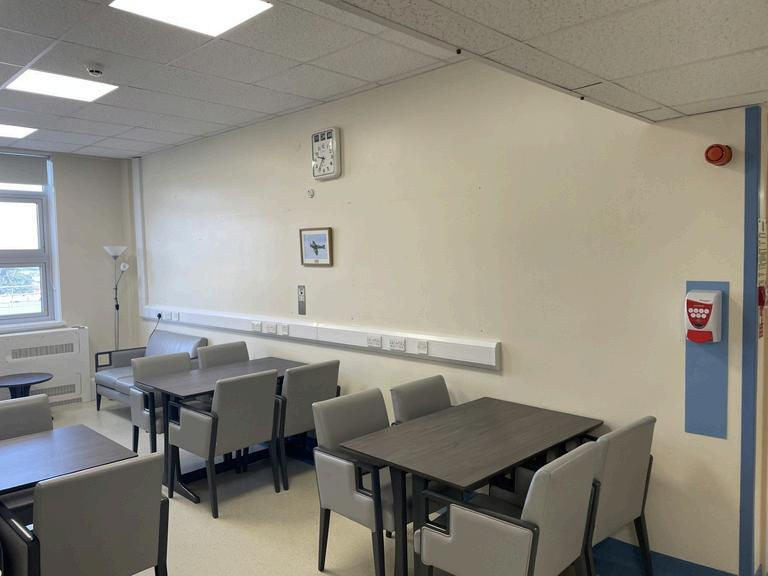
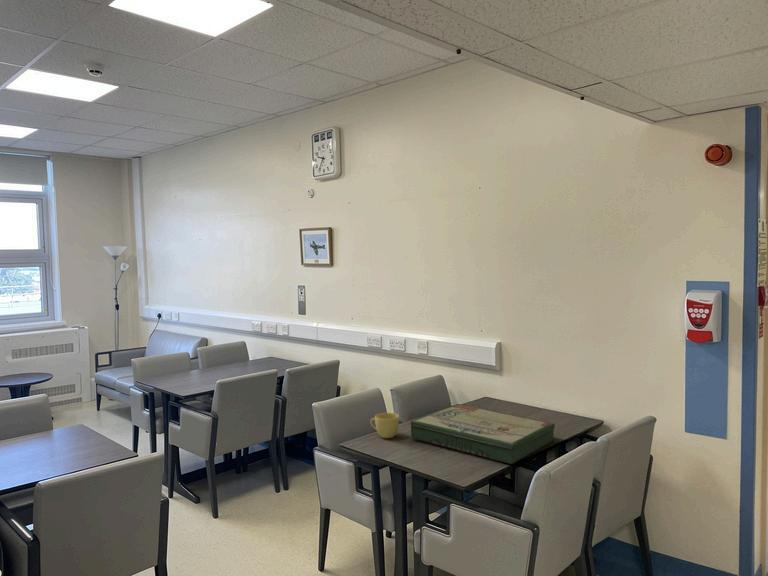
+ board game [409,403,556,465]
+ cup [369,412,400,439]
